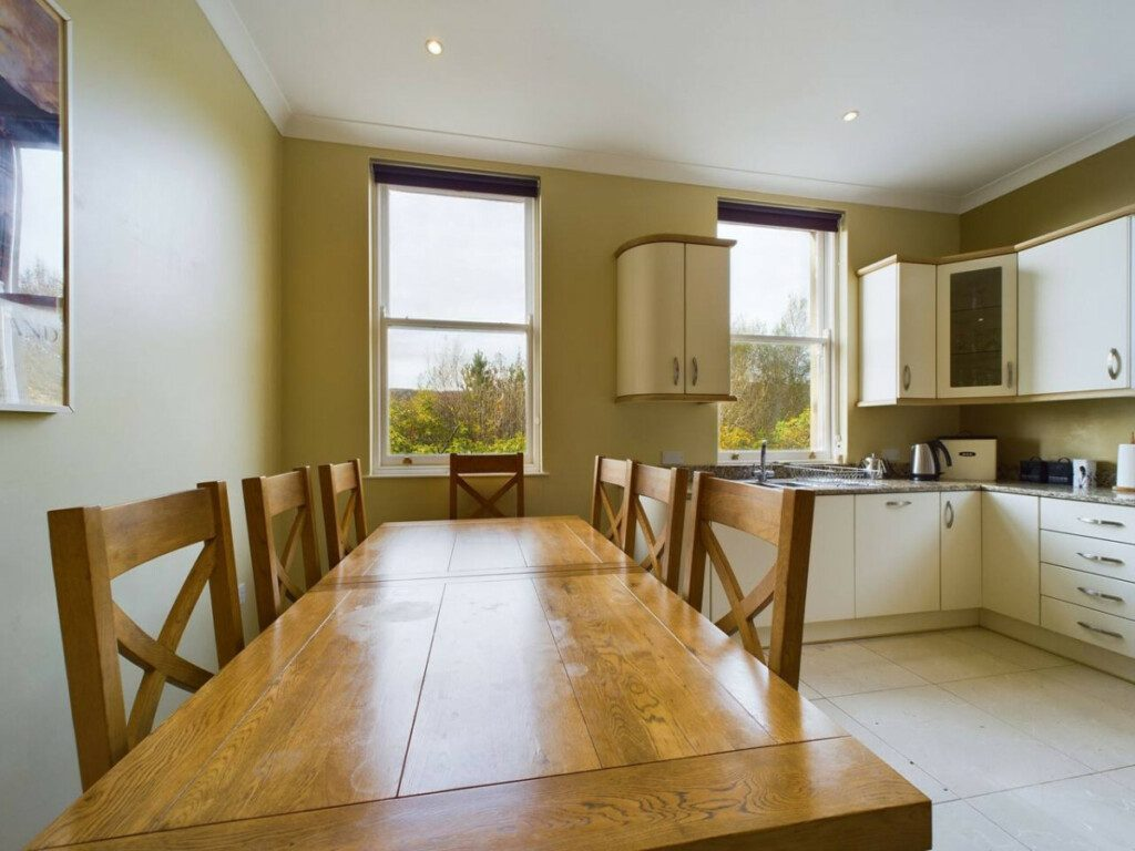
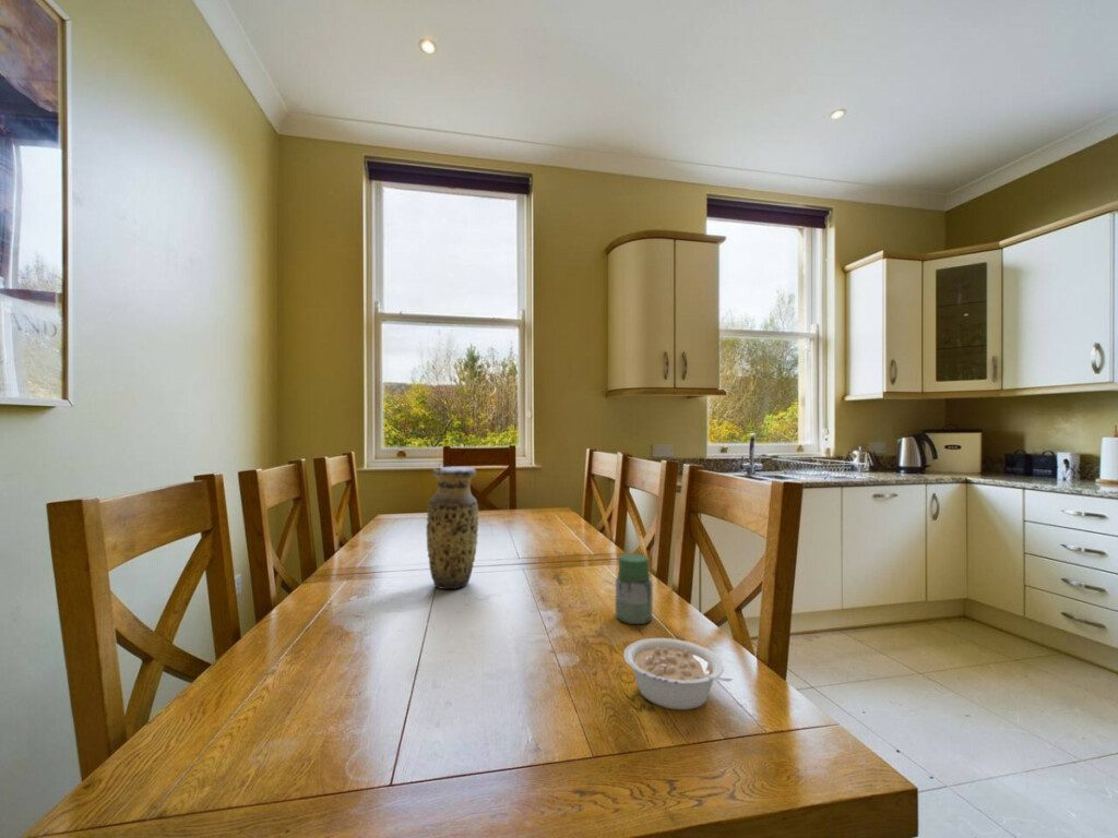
+ legume [622,637,735,710]
+ jar [615,553,654,625]
+ vase [426,466,479,590]
